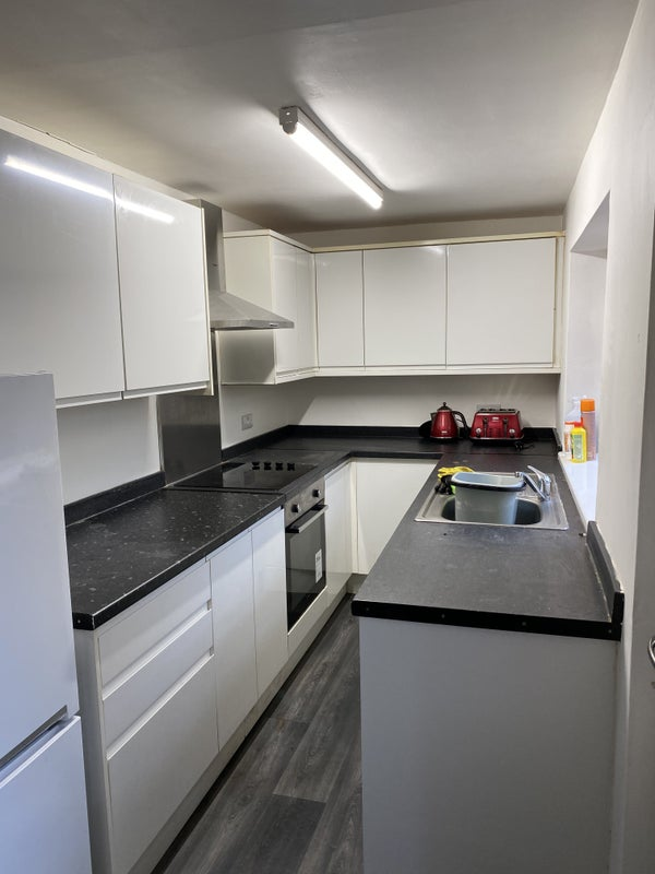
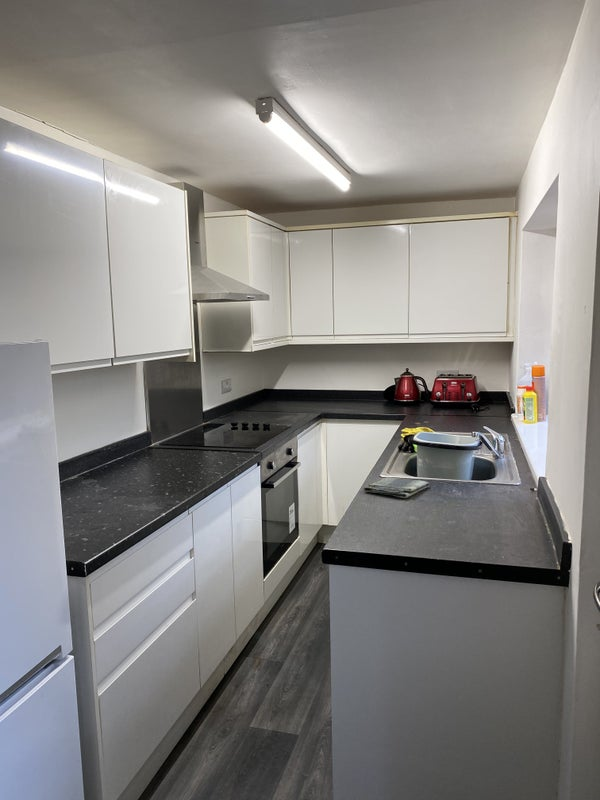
+ dish towel [362,476,430,499]
